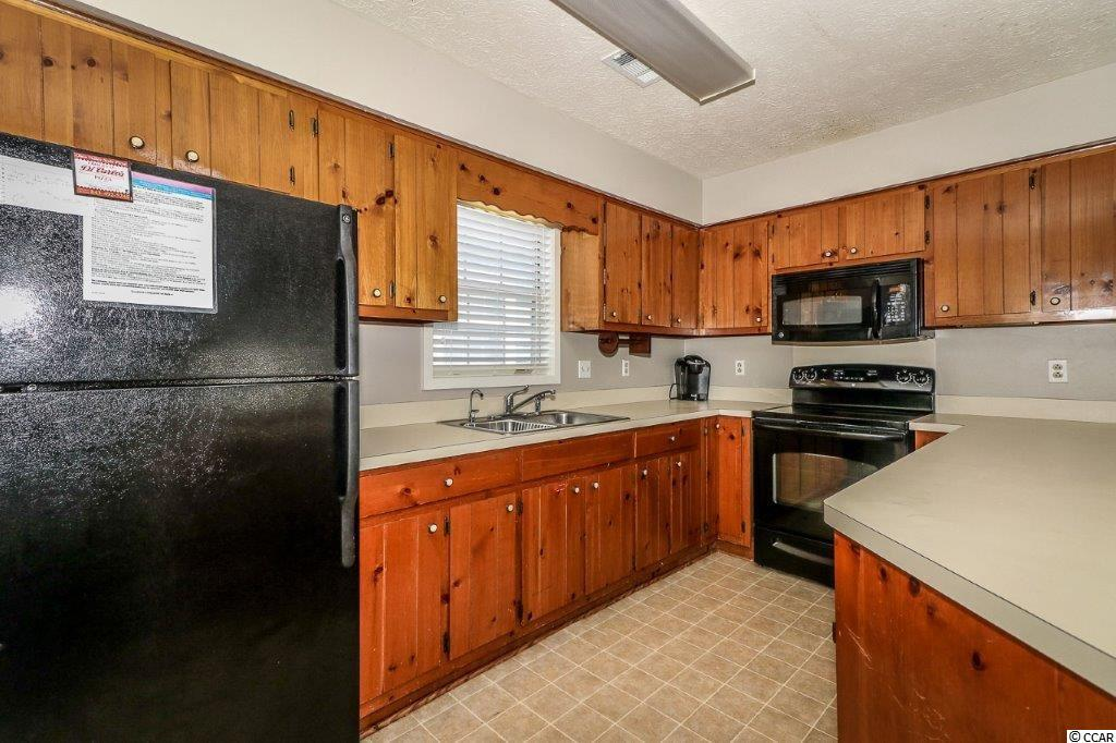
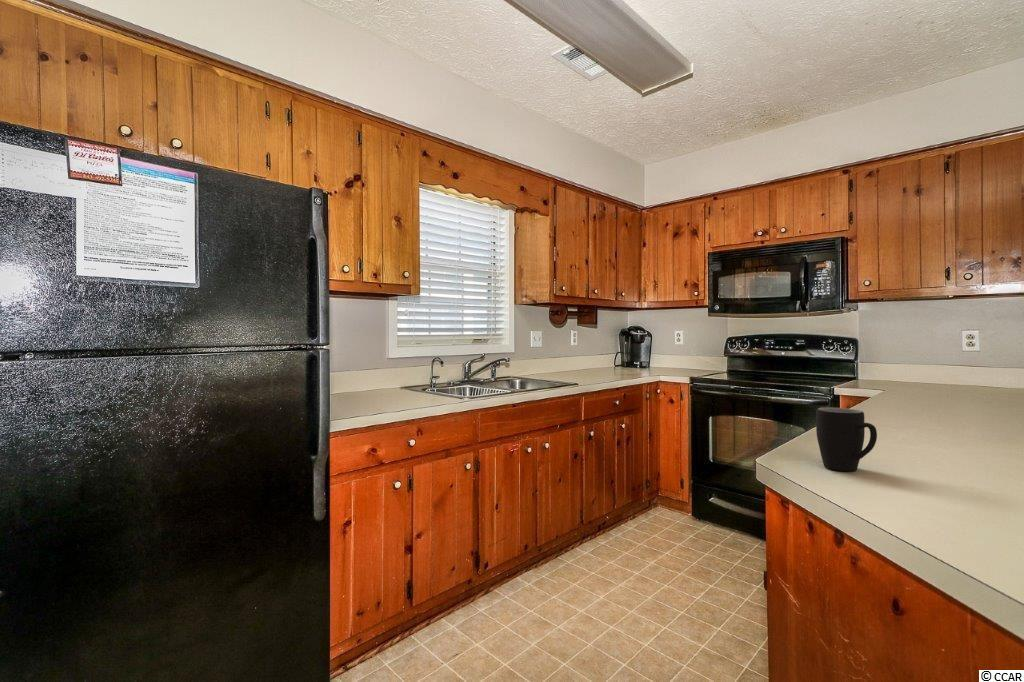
+ mug [815,407,878,472]
